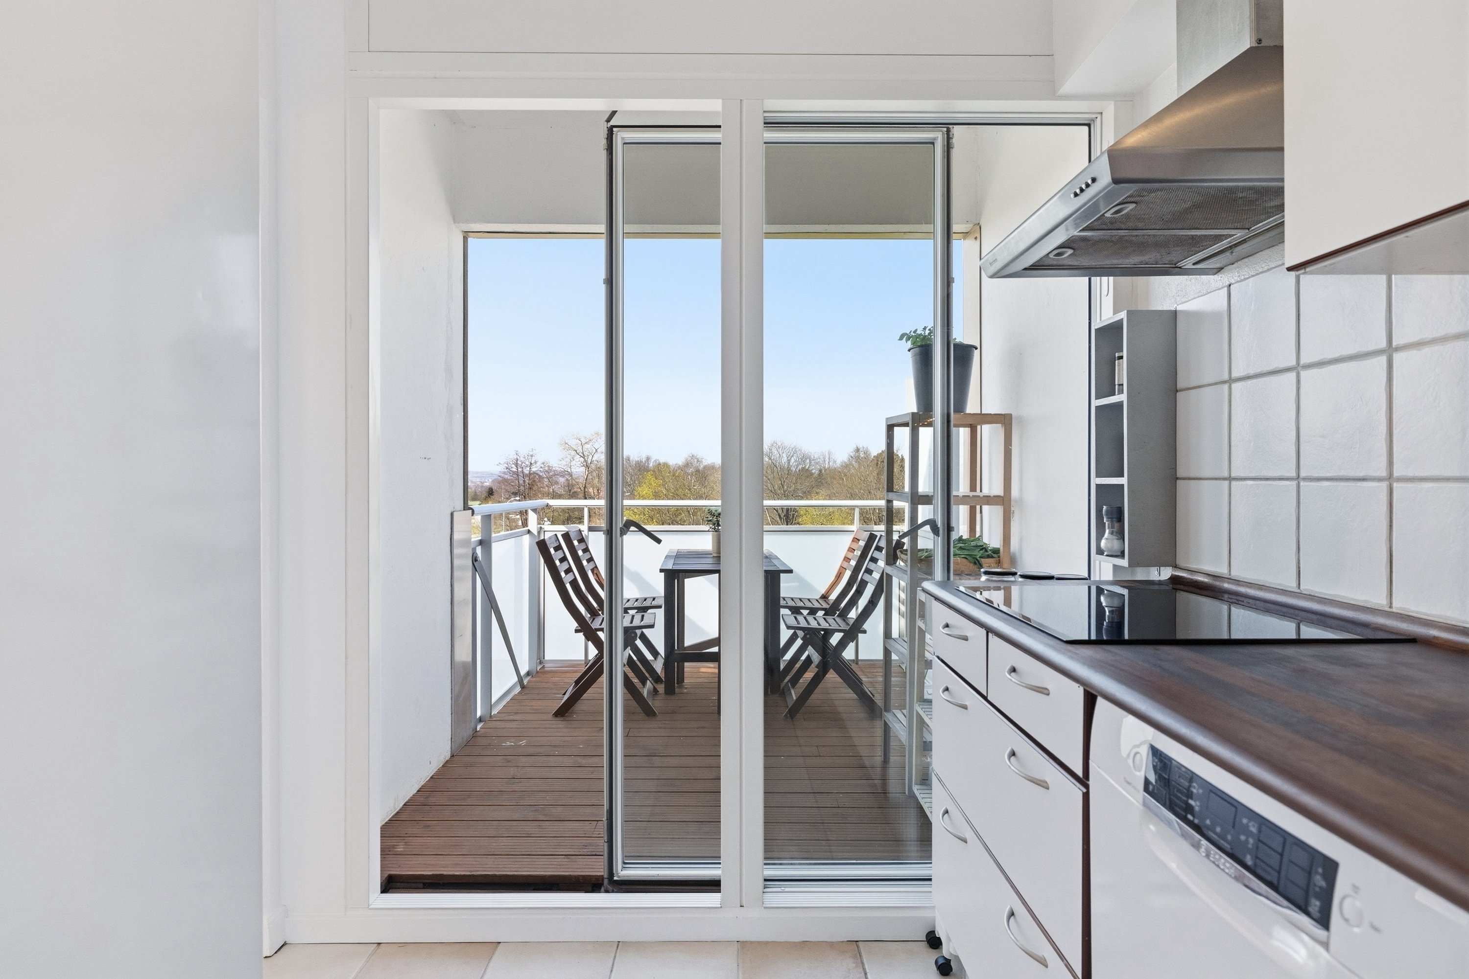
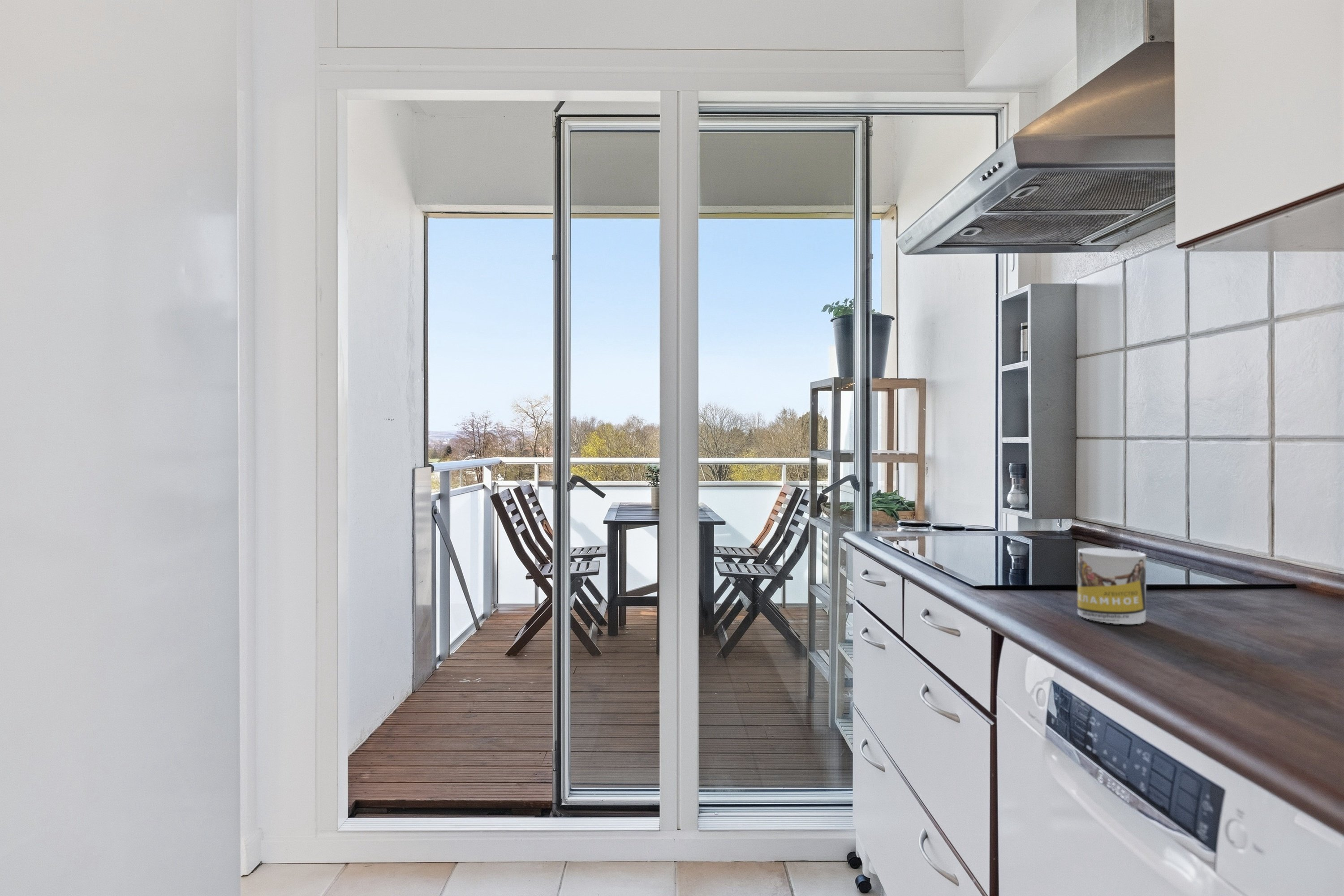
+ mug [1077,548,1146,625]
